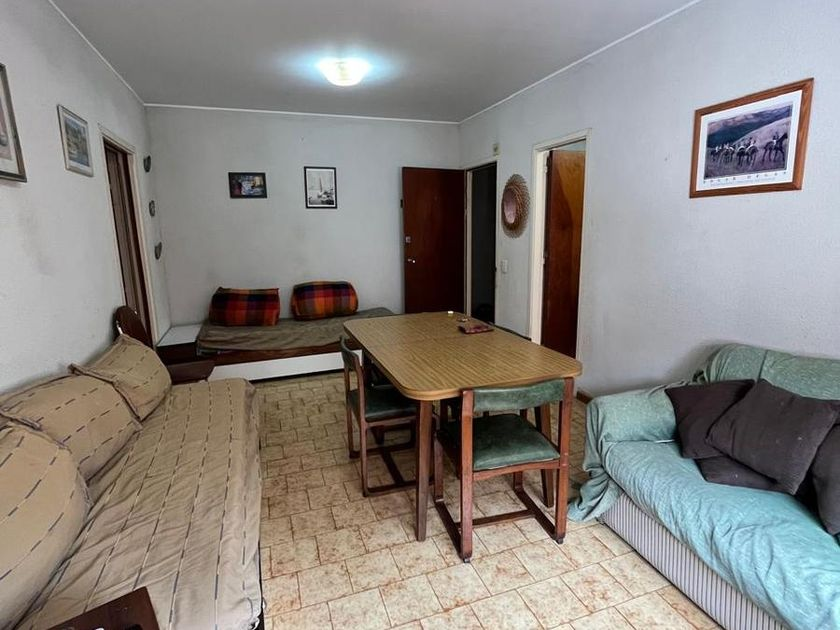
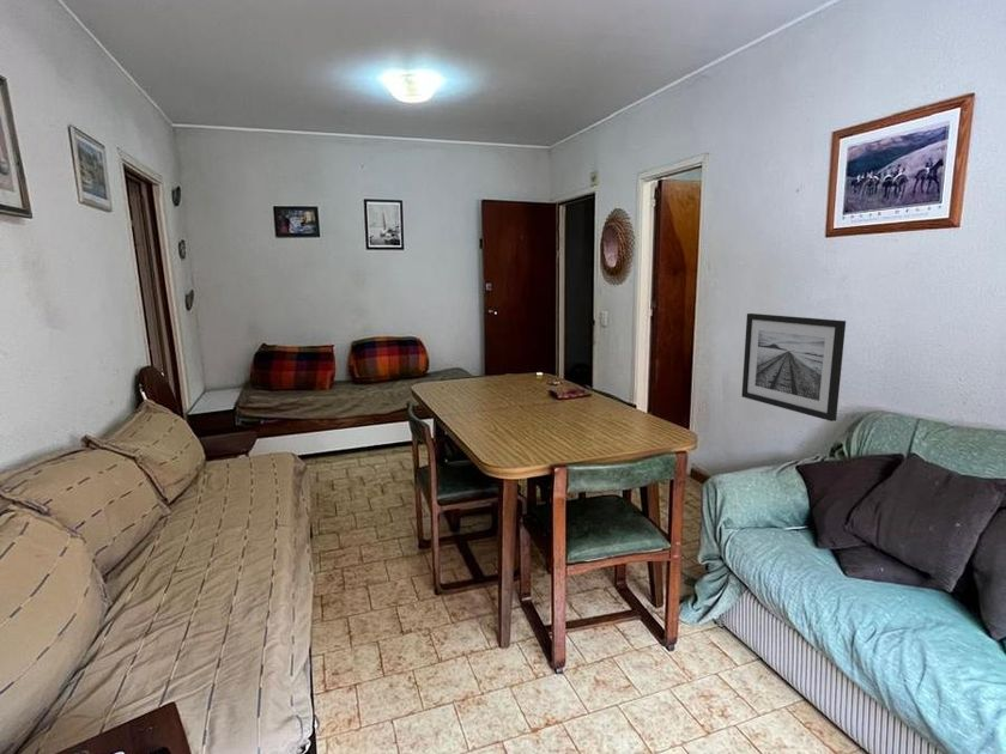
+ wall art [740,312,847,422]
